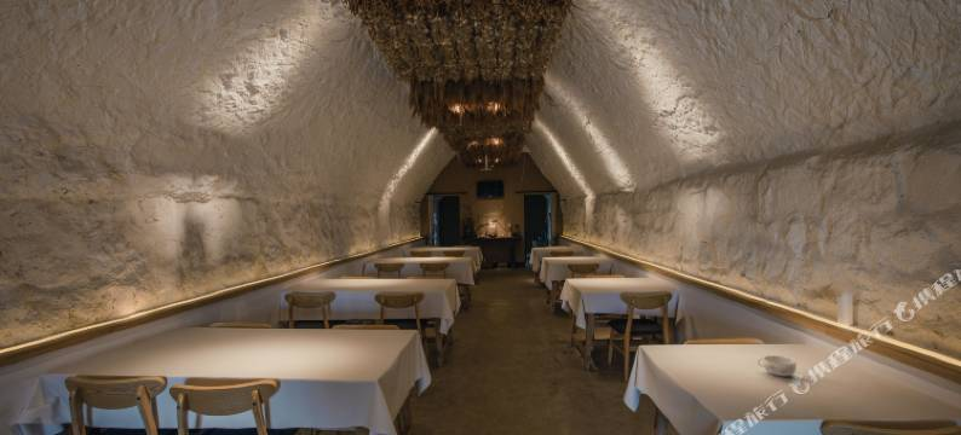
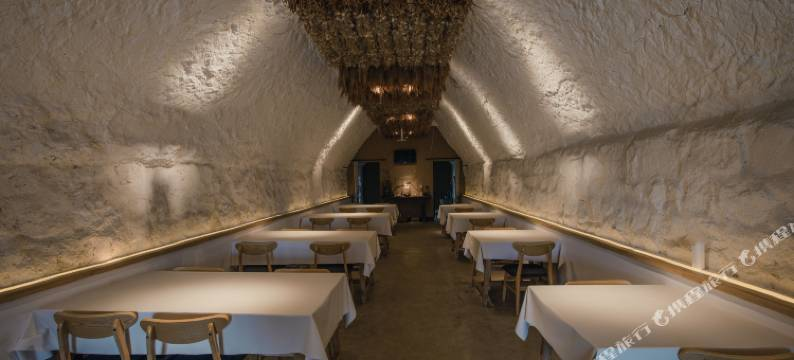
- decorative bowl [756,354,798,377]
